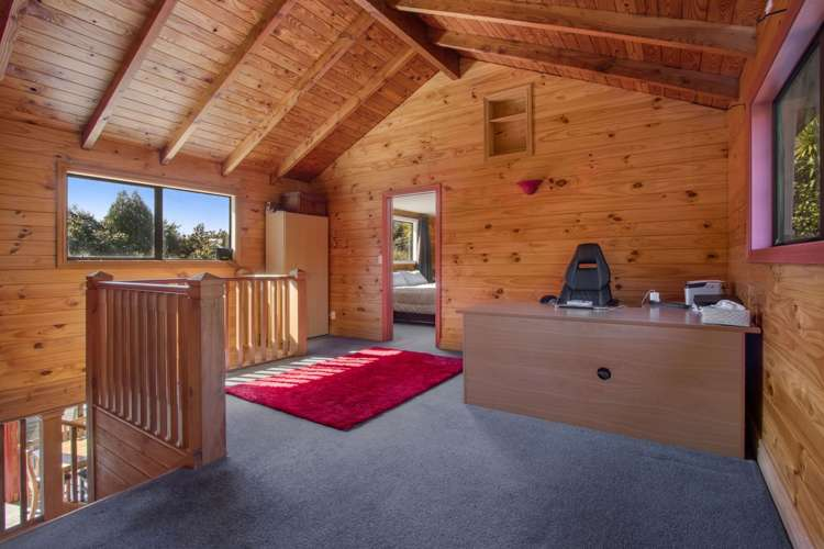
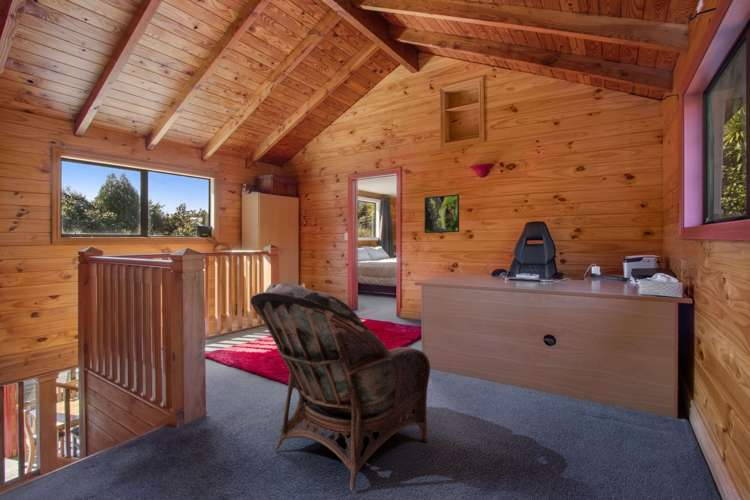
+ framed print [424,193,460,234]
+ armchair [250,282,431,492]
